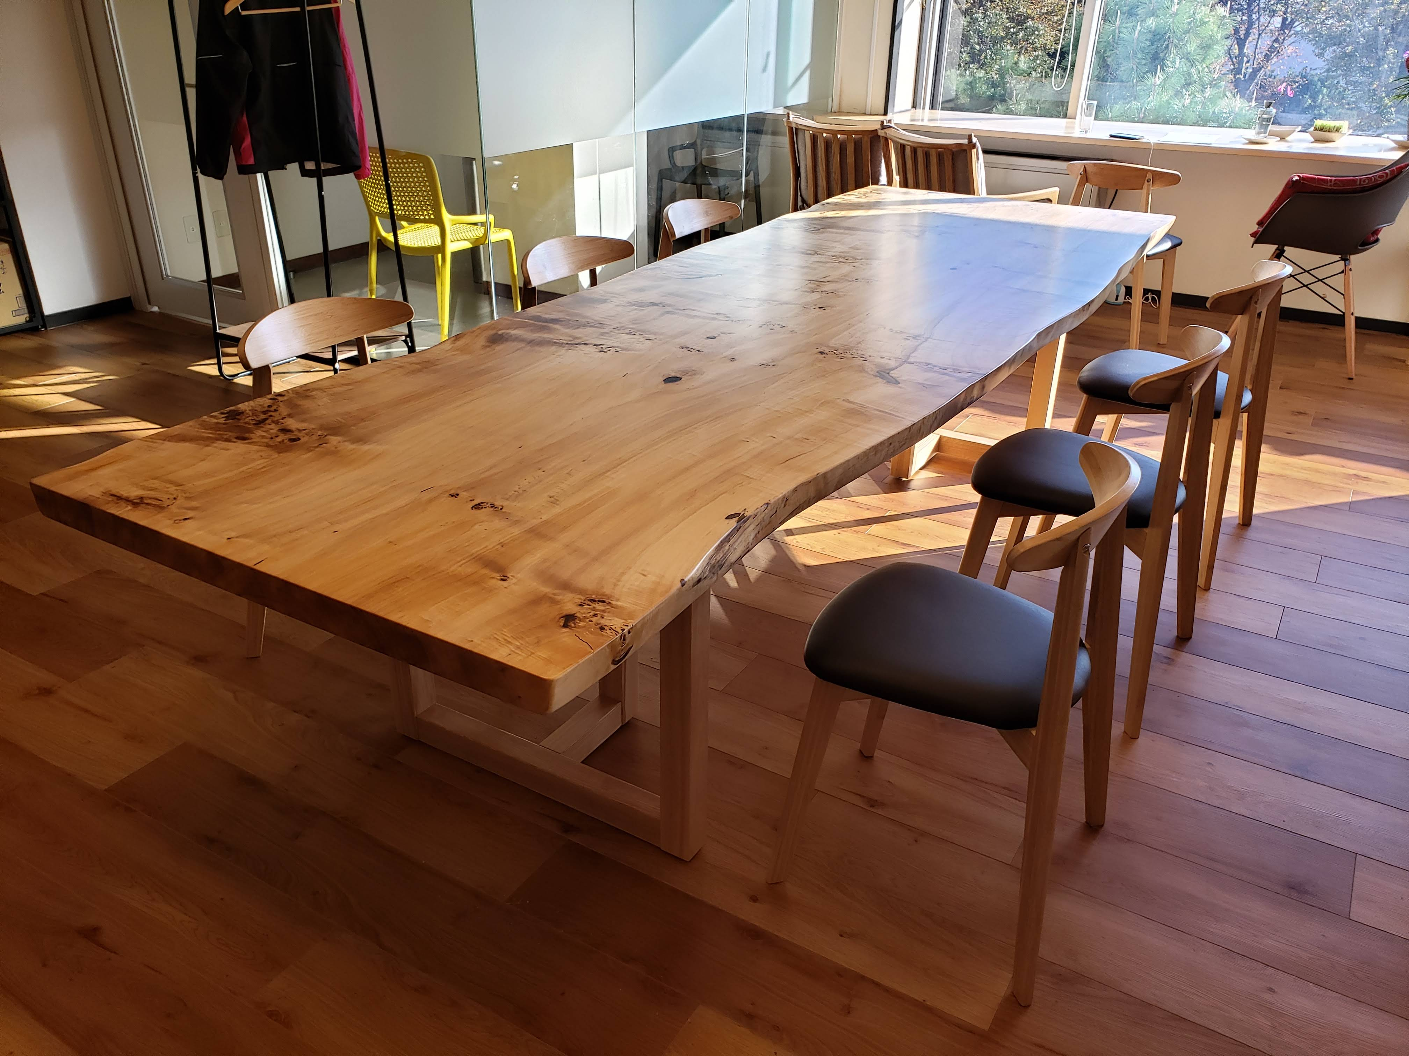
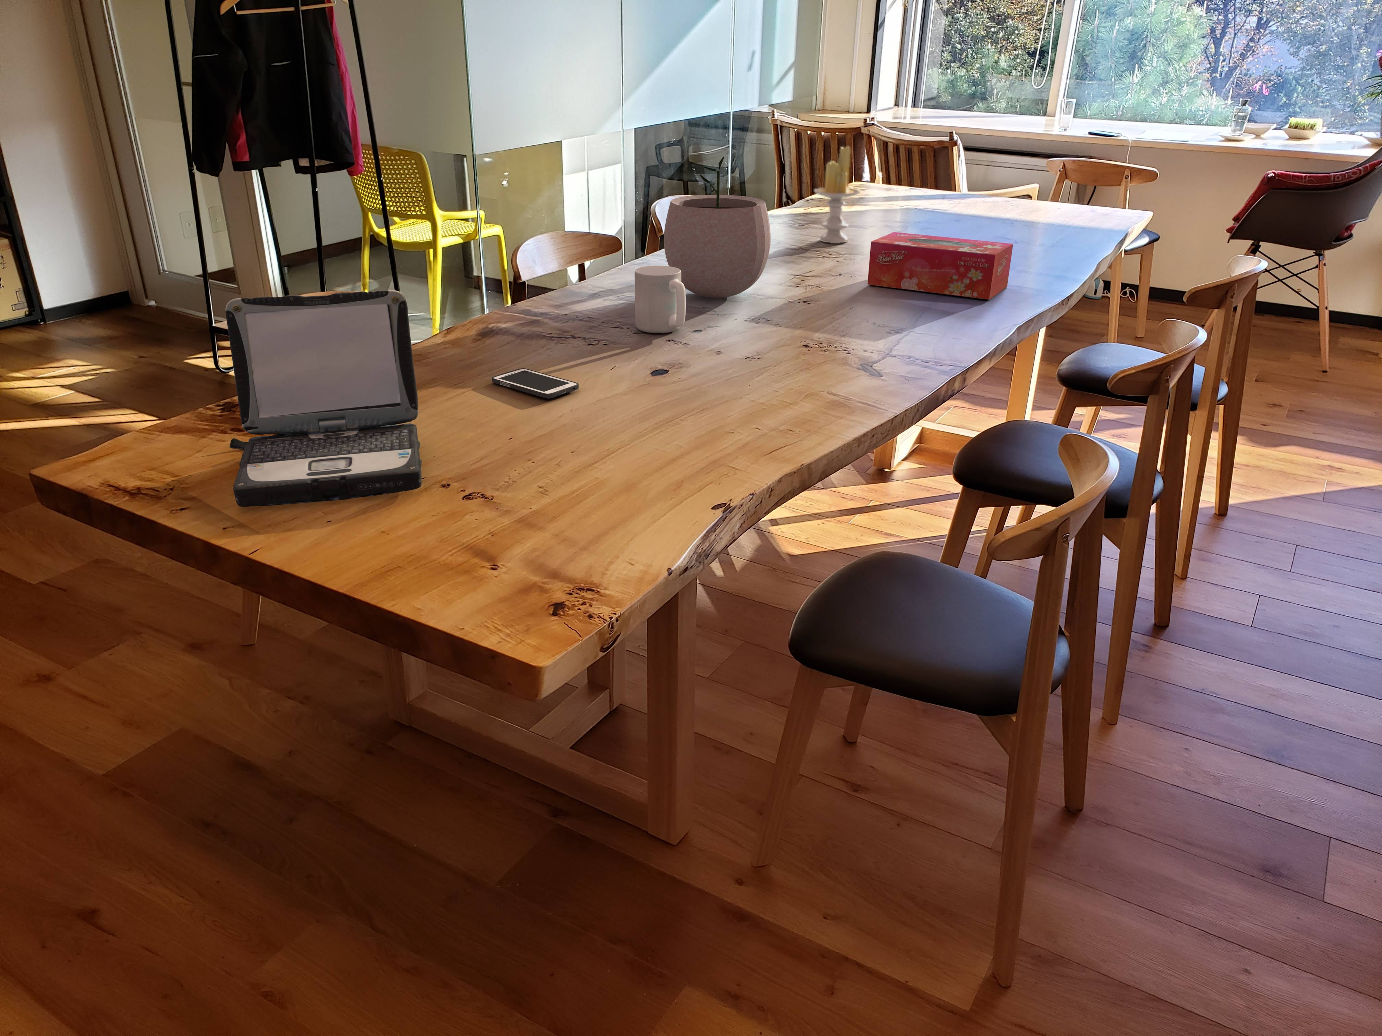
+ plant pot [664,157,770,298]
+ candle [814,146,861,244]
+ cell phone [492,368,579,398]
+ tissue box [867,232,1013,300]
+ mug [634,266,687,334]
+ laptop [225,289,422,507]
